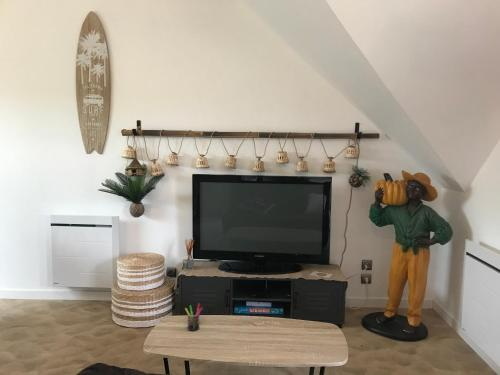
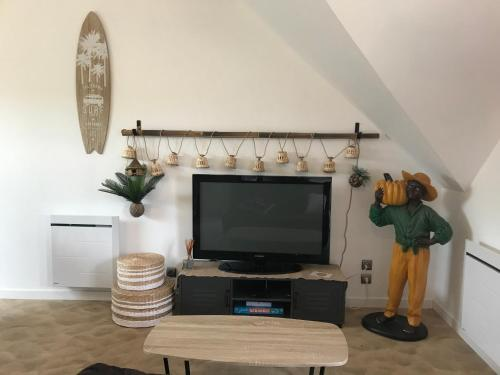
- pen holder [184,303,204,332]
